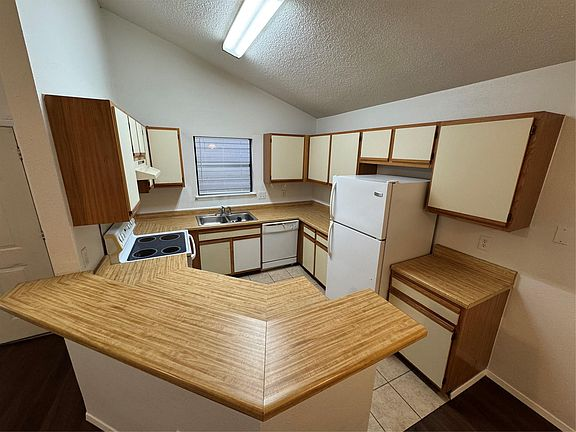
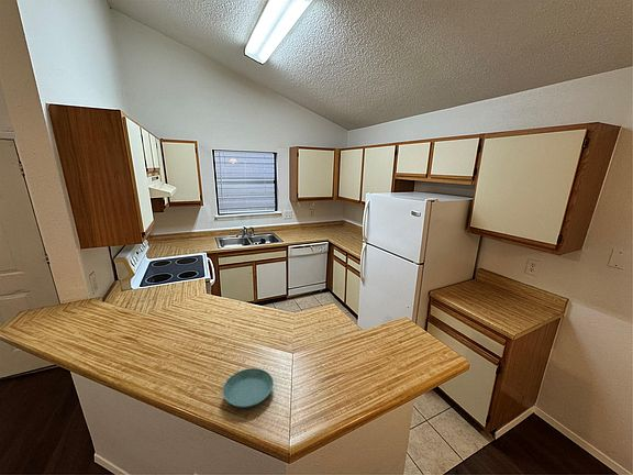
+ saucer [222,367,275,409]
